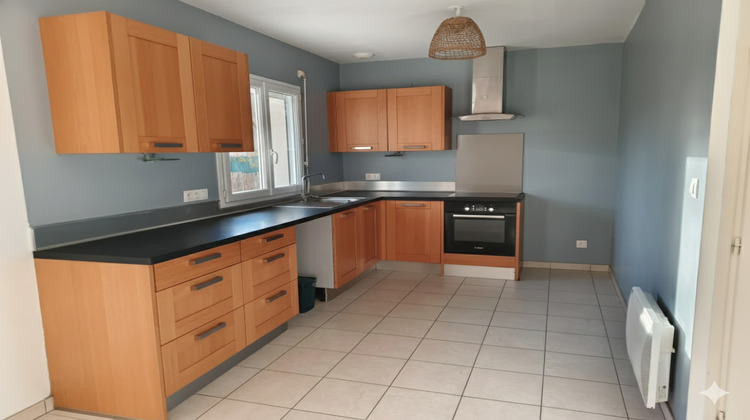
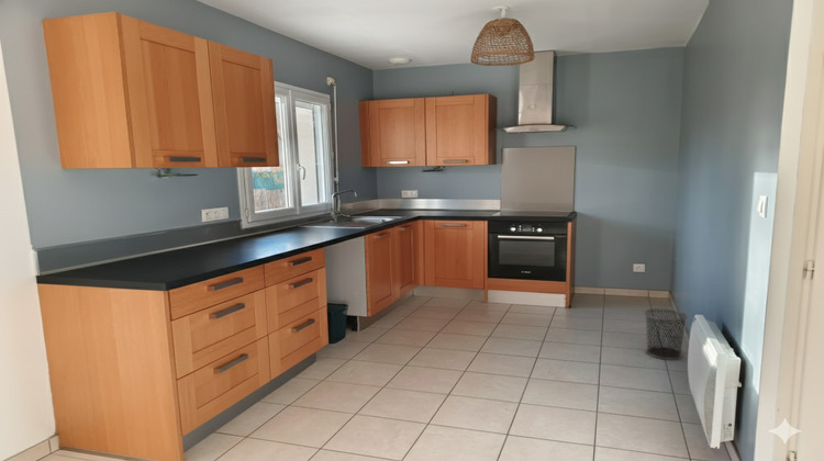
+ waste bin [643,307,689,361]
